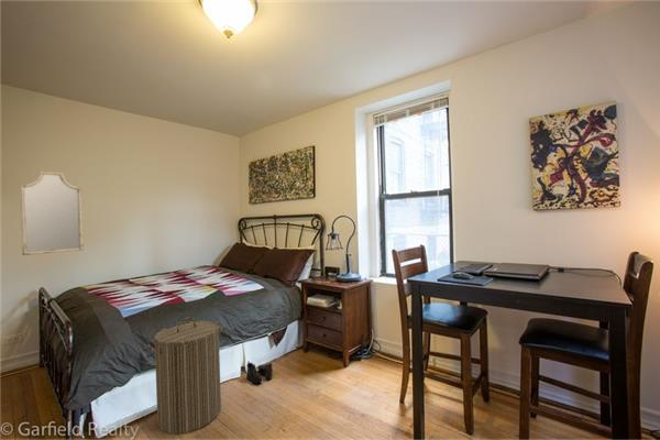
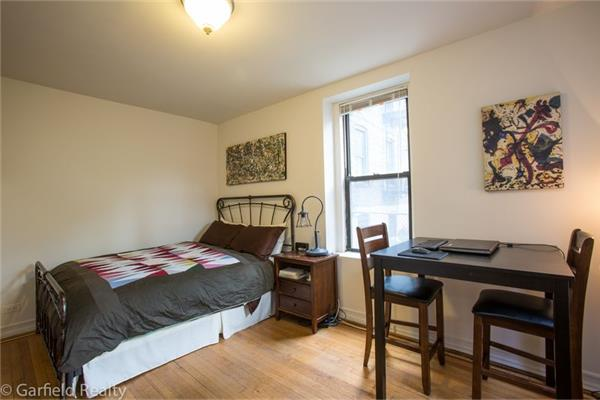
- boots [245,360,274,385]
- laundry hamper [146,316,223,436]
- home mirror [19,170,85,256]
